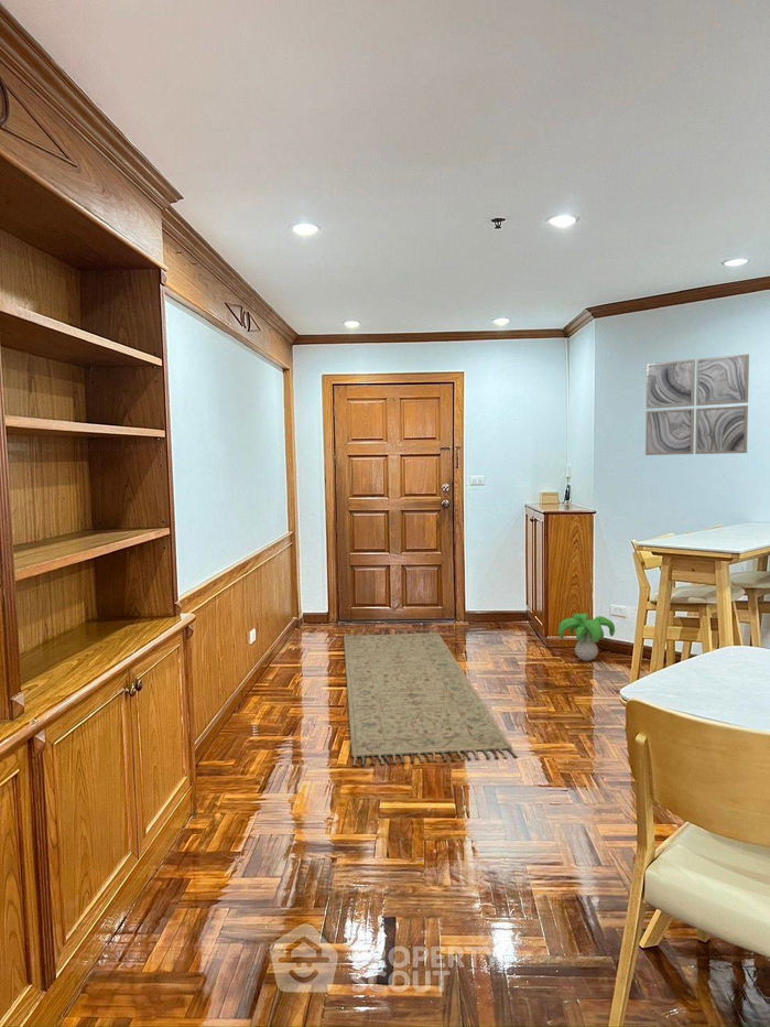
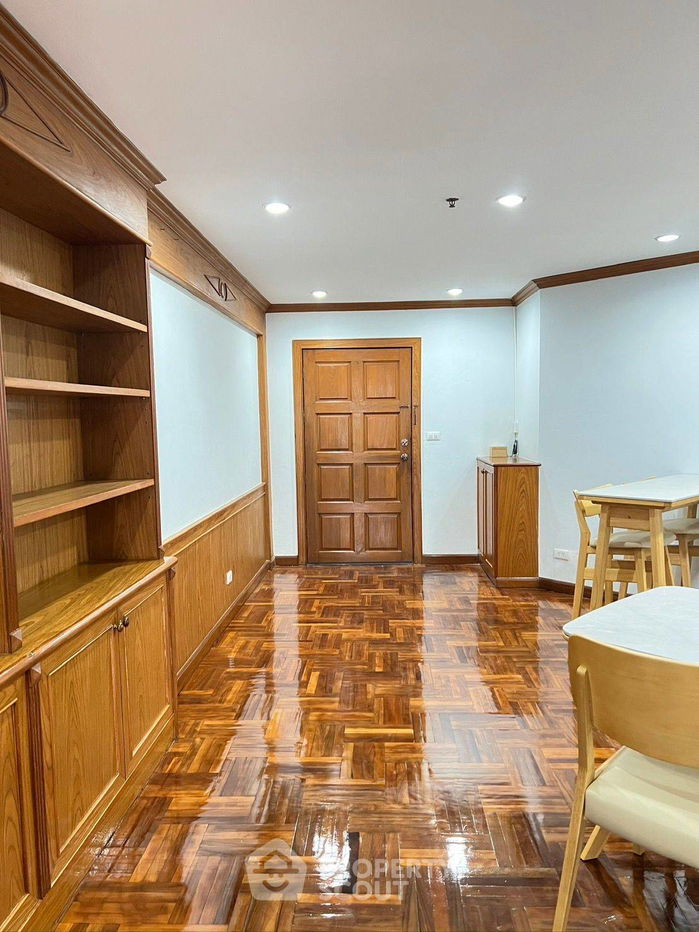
- rug [343,629,519,766]
- decorative plant [557,612,616,662]
- wall art [644,354,750,456]
